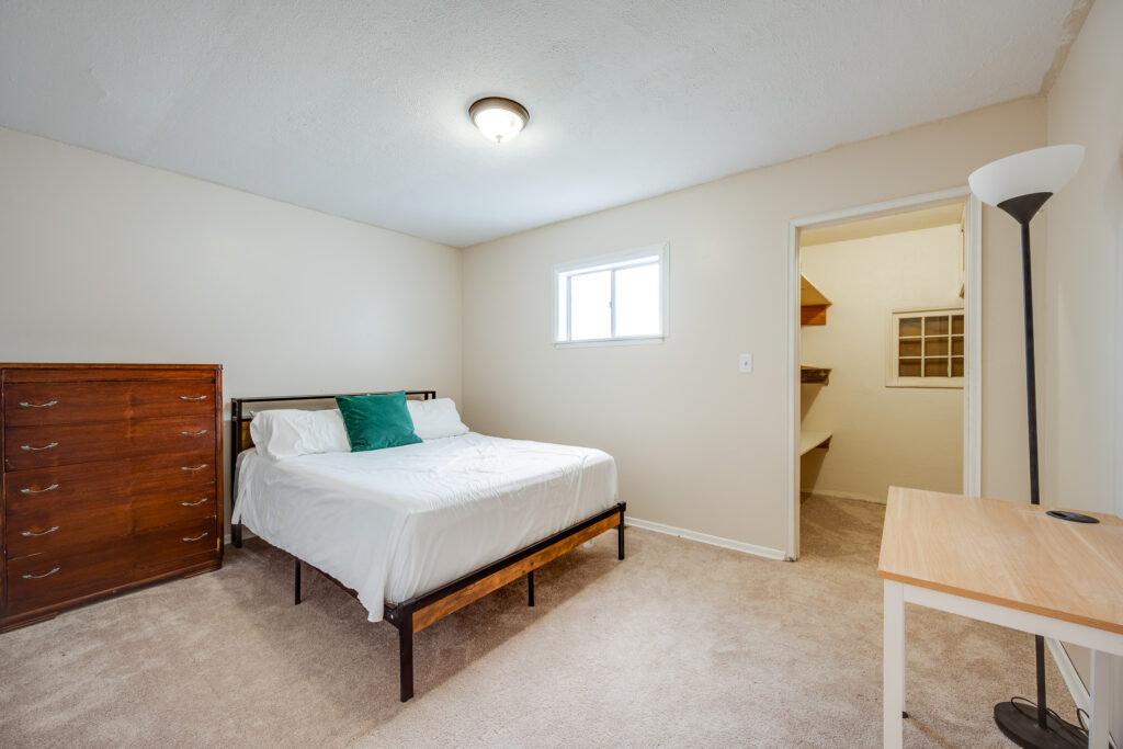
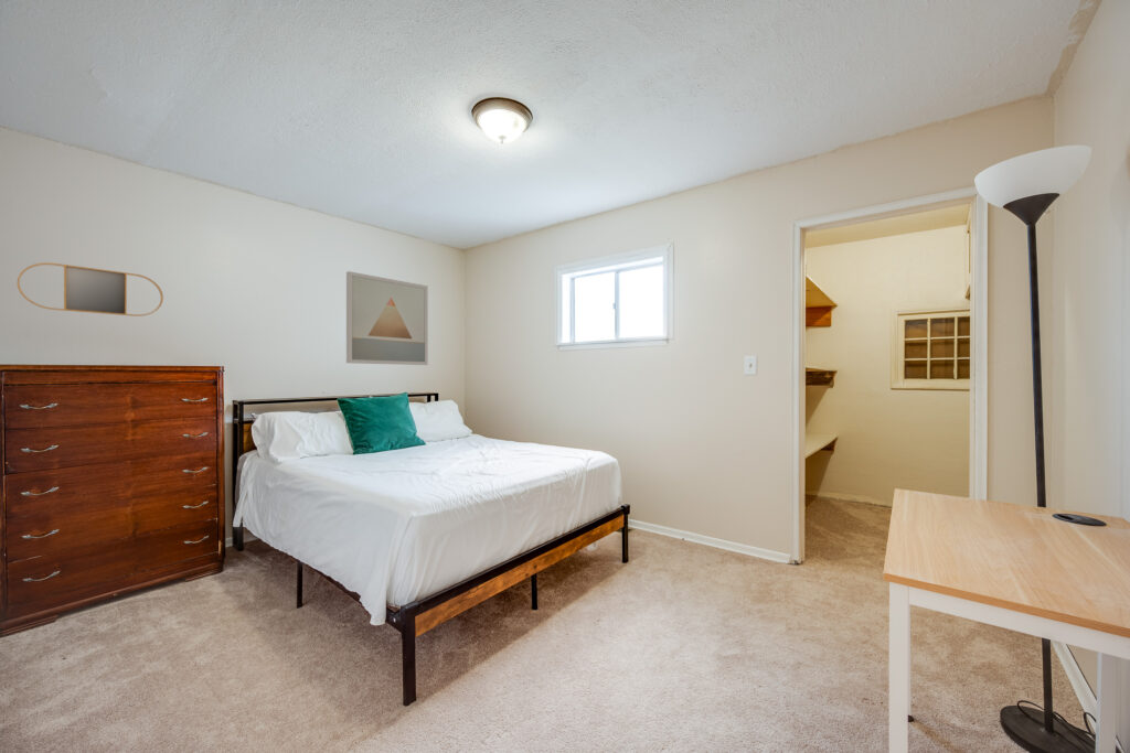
+ wall art [345,270,429,366]
+ home mirror [17,261,164,318]
